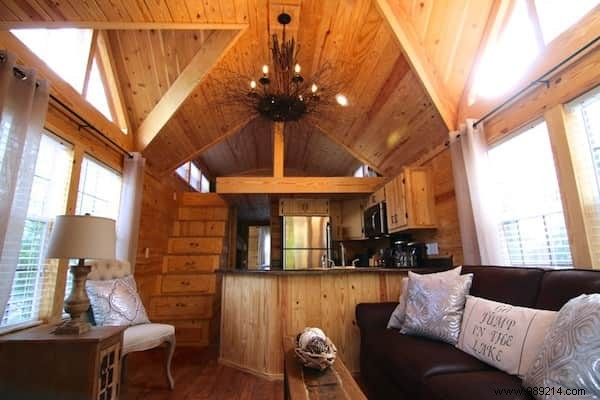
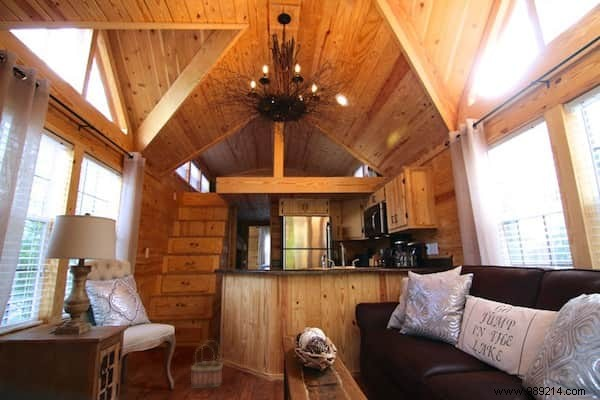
+ basket [190,339,224,389]
